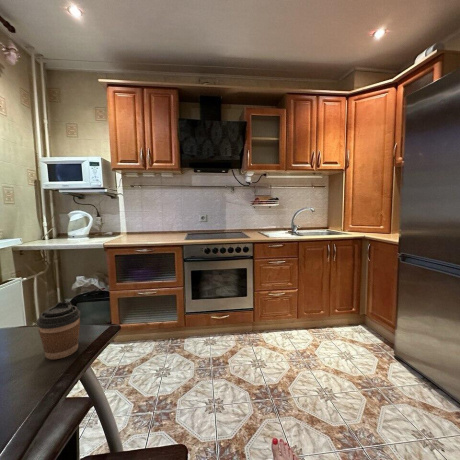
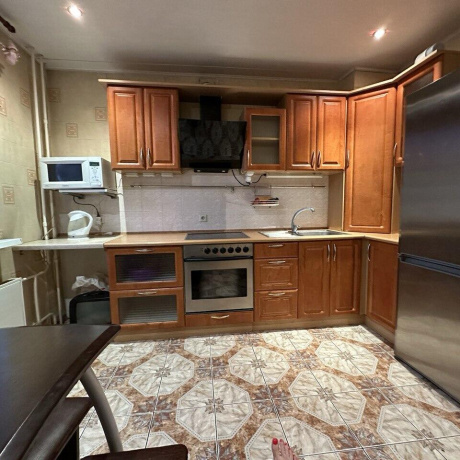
- coffee cup [35,300,82,360]
